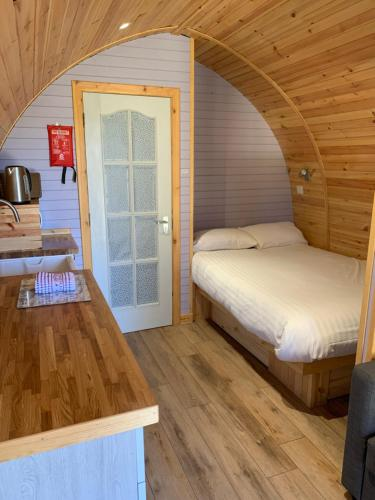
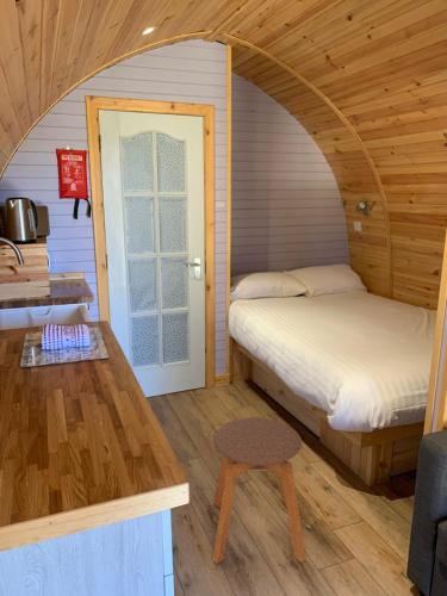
+ stool [211,416,308,565]
